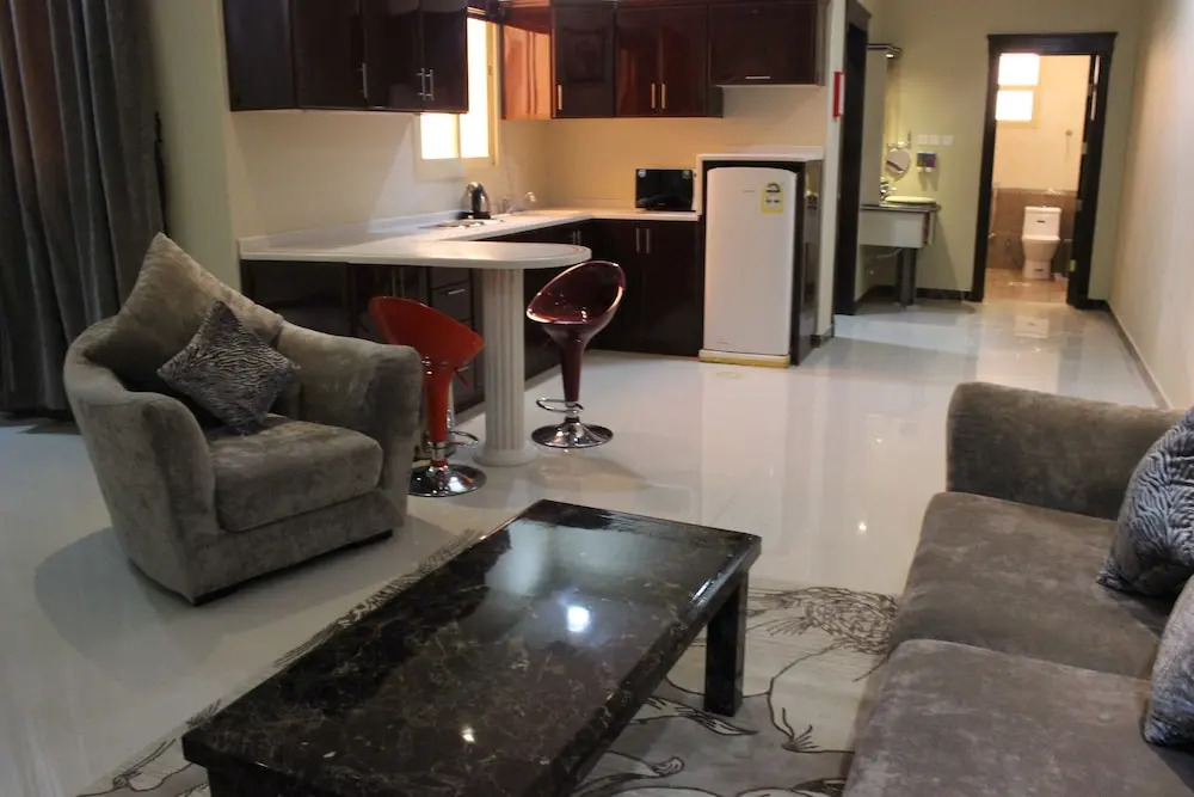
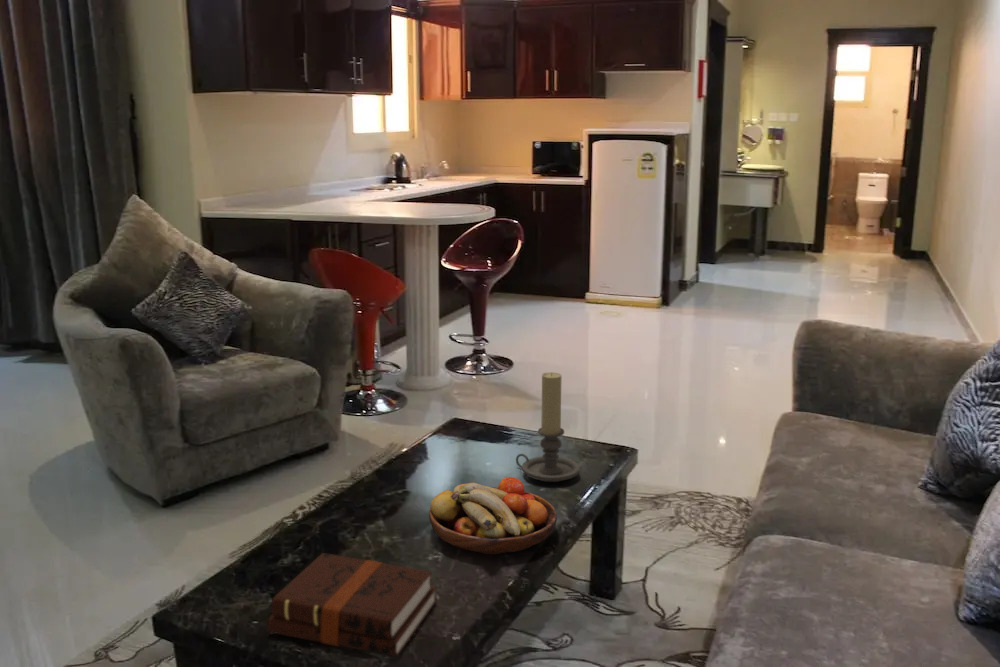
+ hardback book [266,552,438,658]
+ candle holder [515,371,580,483]
+ fruit bowl [428,476,558,555]
